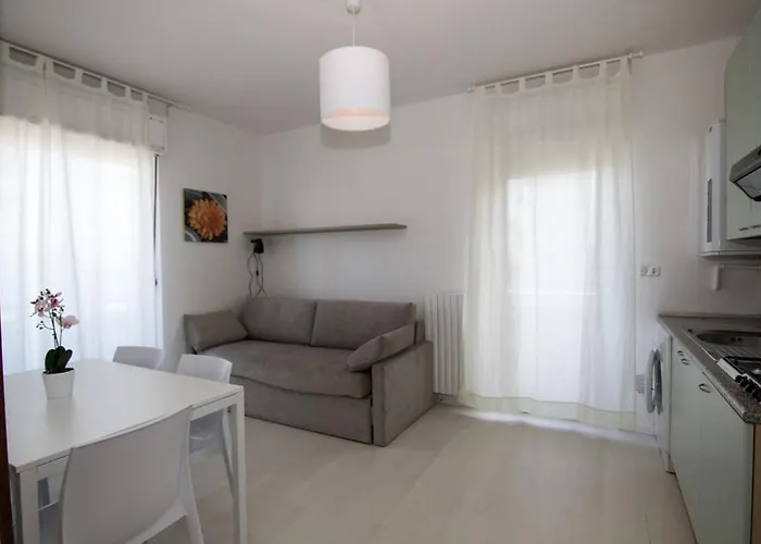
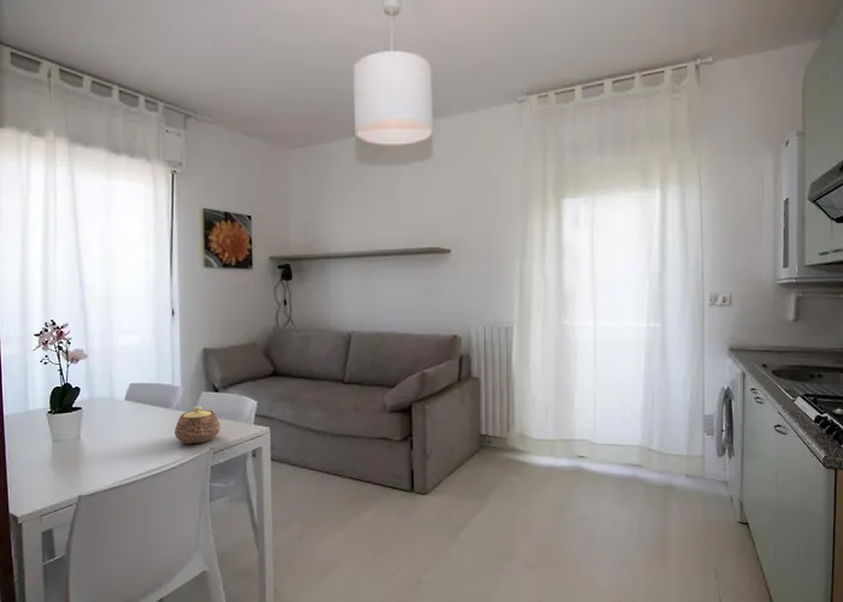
+ teapot [173,406,222,444]
